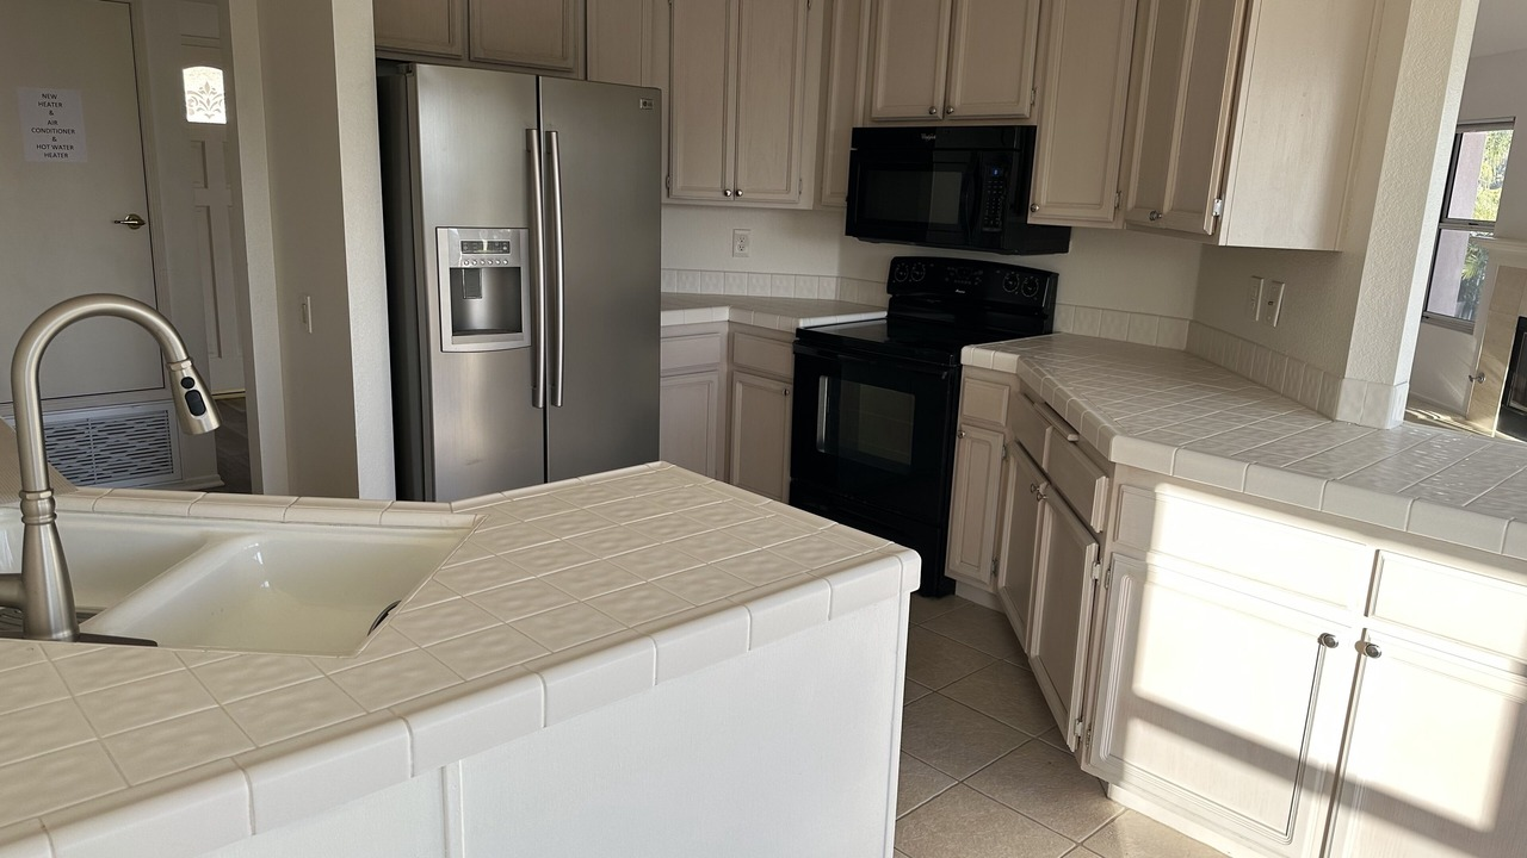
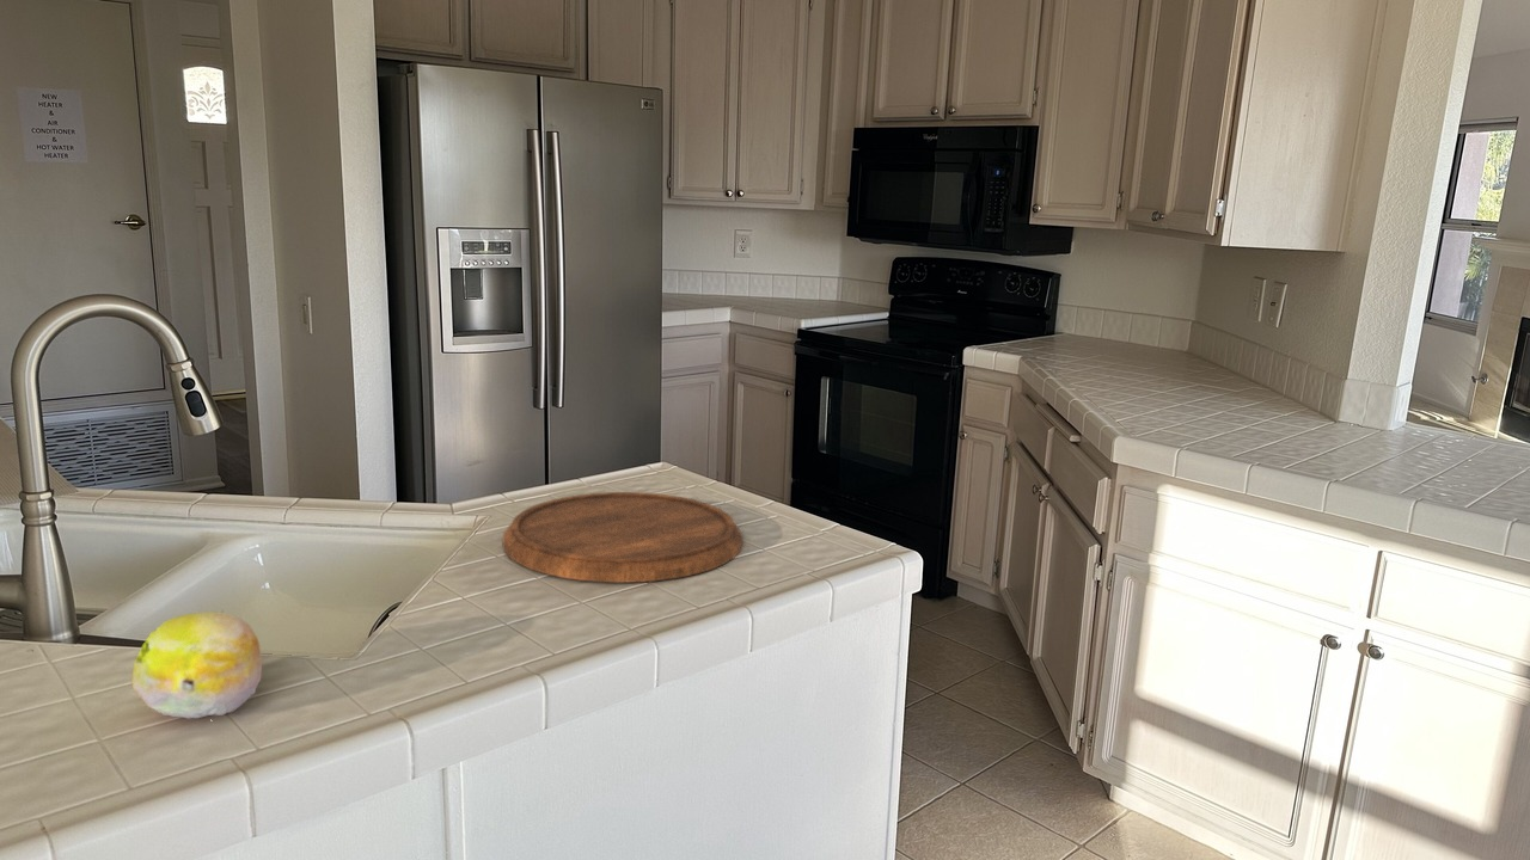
+ cutting board [501,491,743,584]
+ fruit [130,610,263,720]
